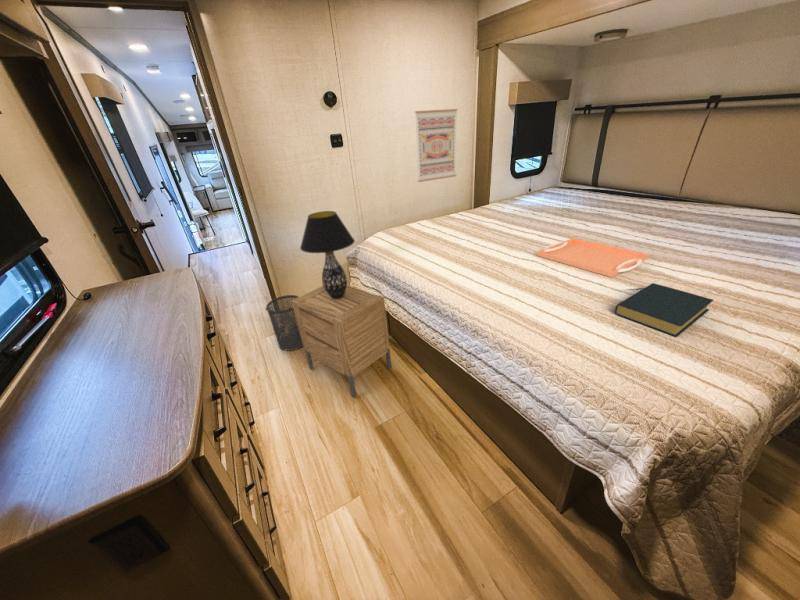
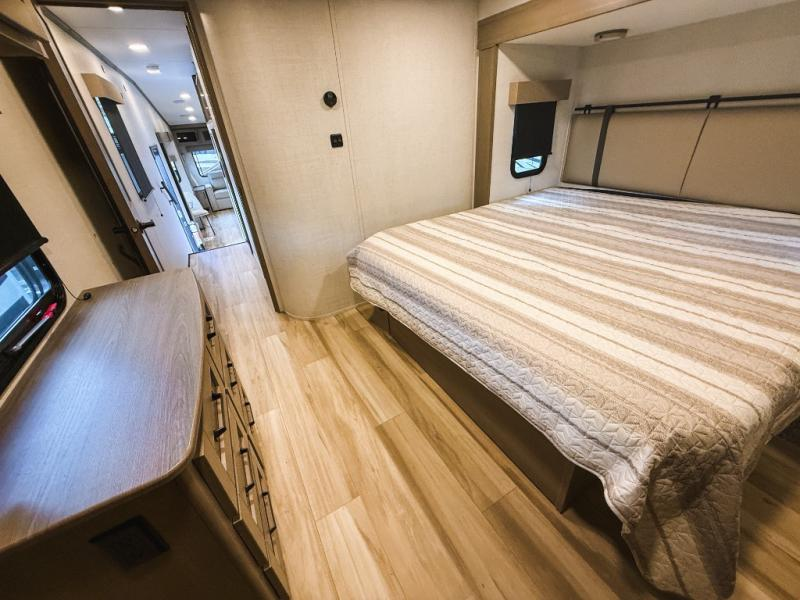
- trash can [264,294,304,352]
- nightstand [291,284,393,399]
- serving tray [536,237,649,278]
- table lamp [299,210,356,299]
- wall art [414,108,458,183]
- hardback book [614,282,714,338]
